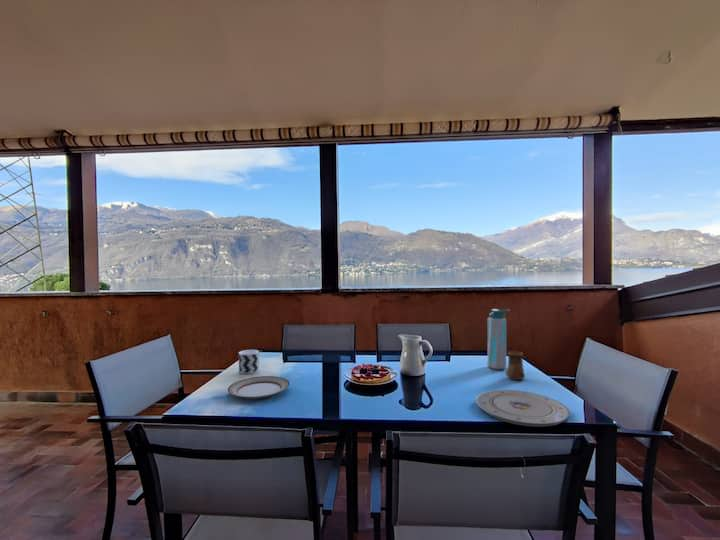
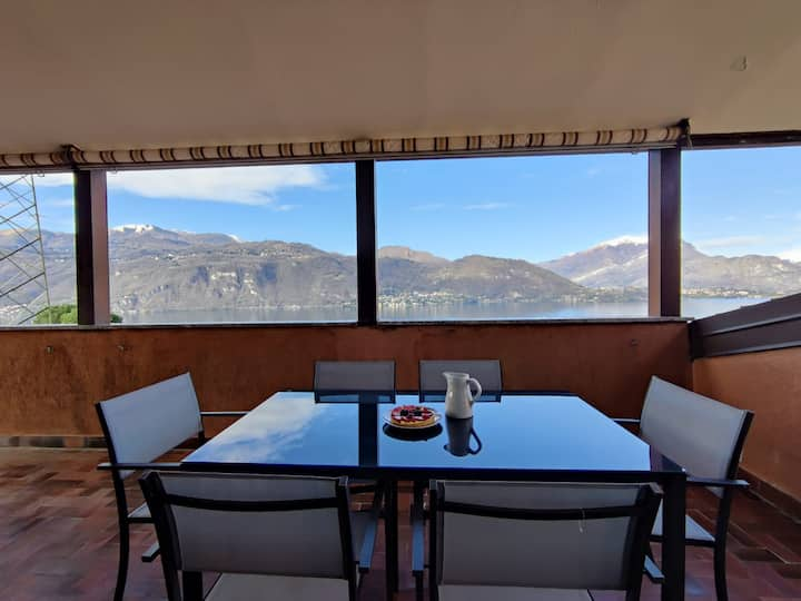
- plate [475,389,571,428]
- plate [227,375,291,399]
- water bottle [486,308,511,370]
- cup [238,349,260,375]
- cup [505,350,526,381]
